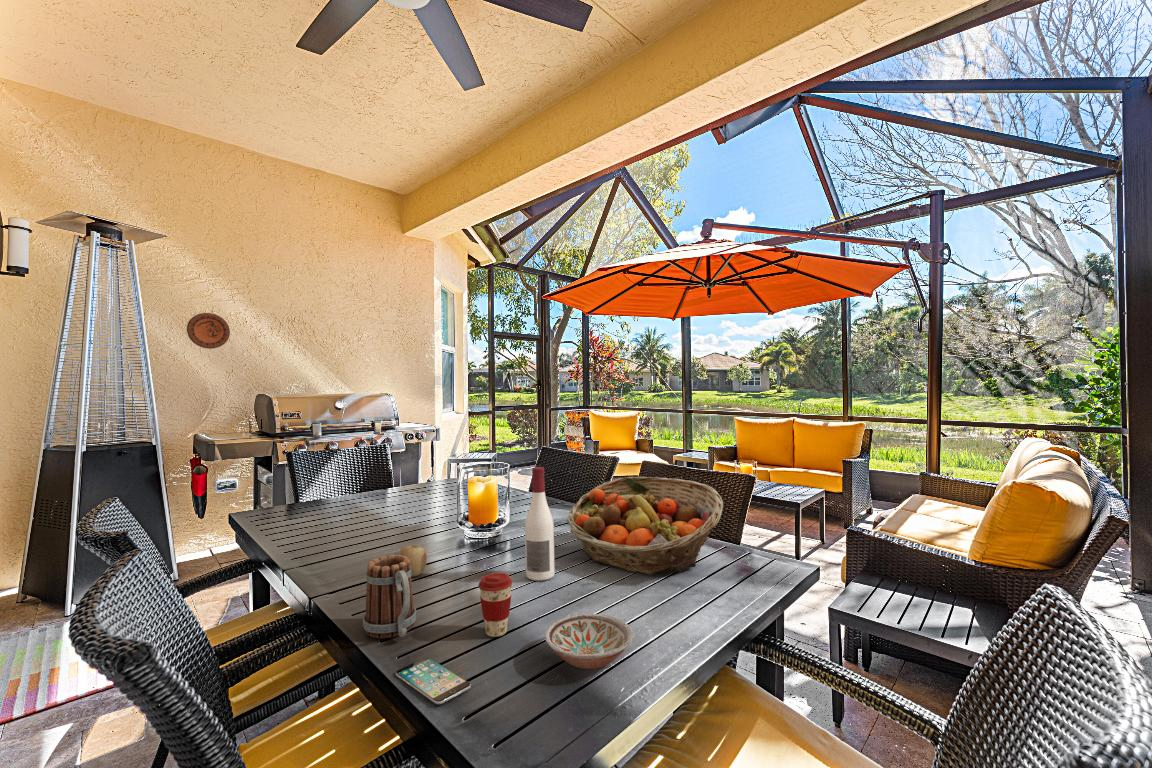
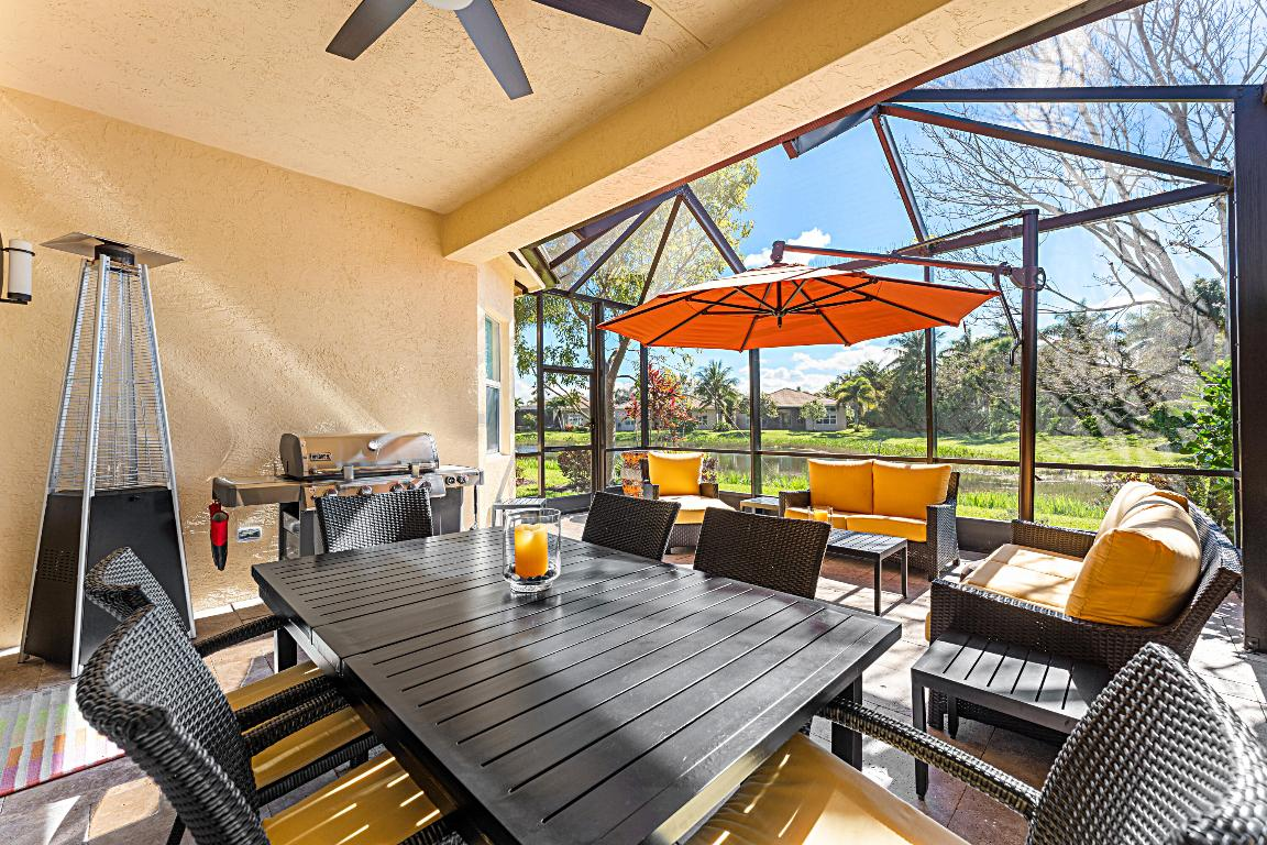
- coffee cup [477,572,513,638]
- mug [362,554,417,640]
- decorative plate [186,312,231,350]
- apple [398,545,428,578]
- bowl [544,613,634,670]
- fruit basket [566,476,724,575]
- alcohol [524,466,556,581]
- smartphone [395,657,472,705]
